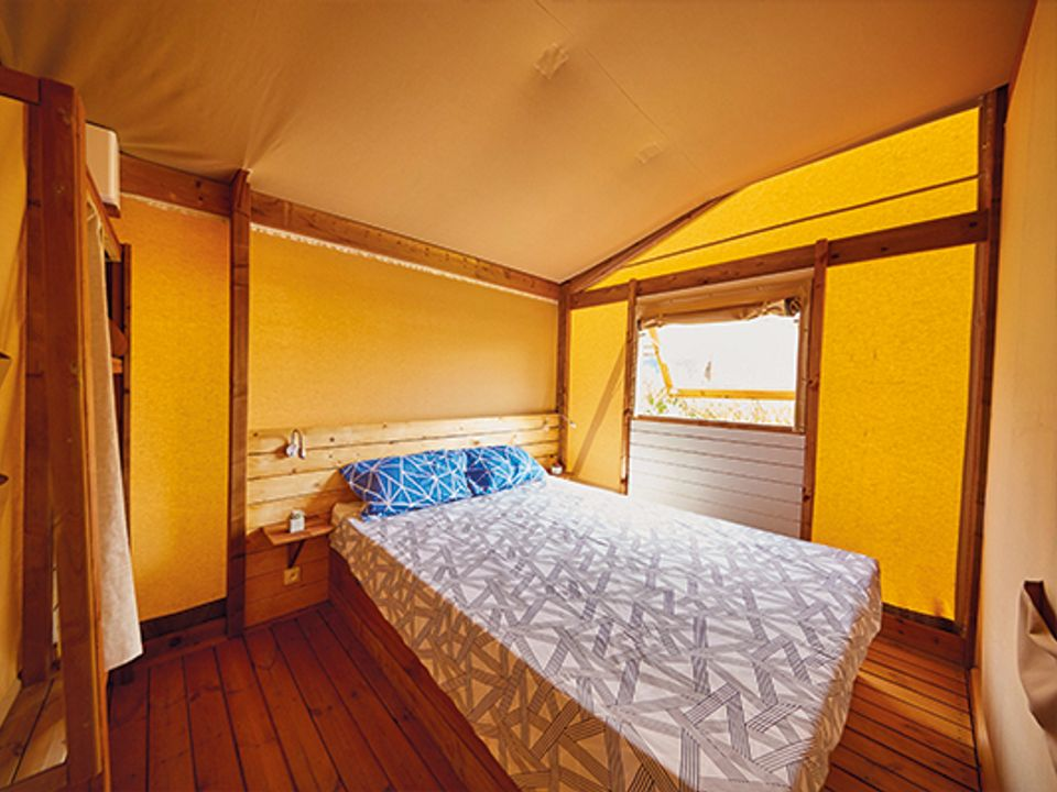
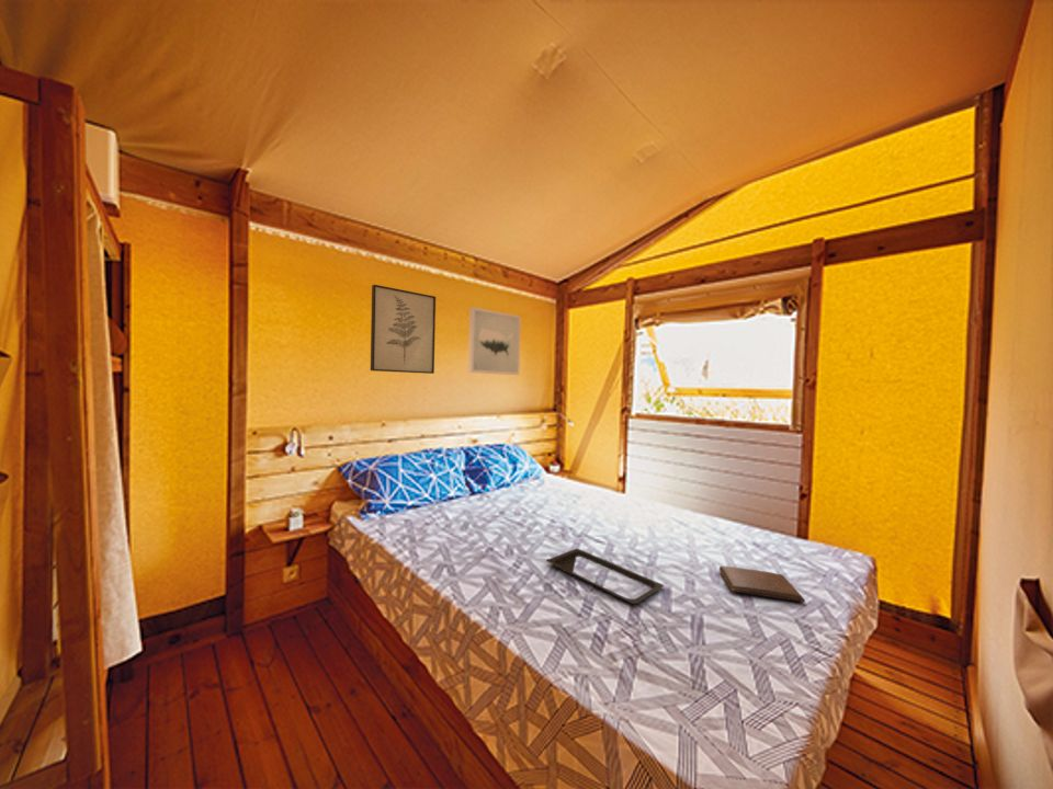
+ serving tray [545,548,665,605]
+ book [717,565,806,604]
+ wall art [467,306,522,376]
+ wall art [370,284,437,375]
